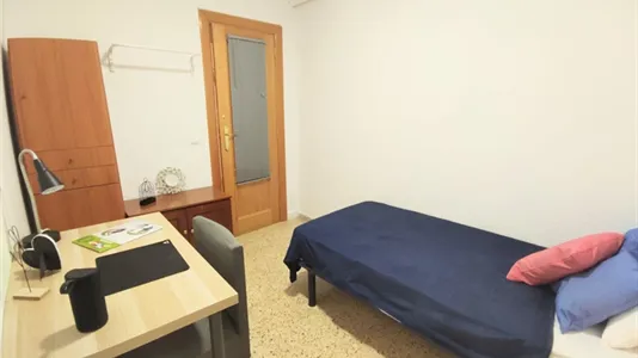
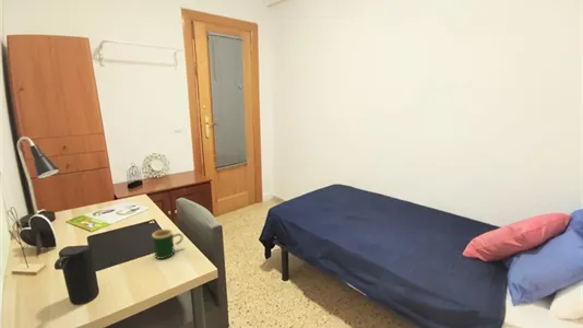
+ mug [151,229,185,260]
